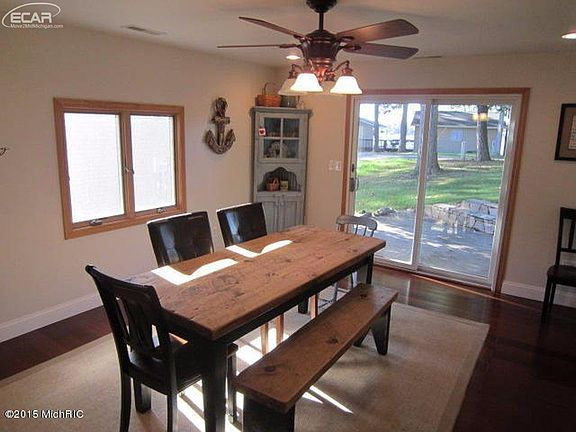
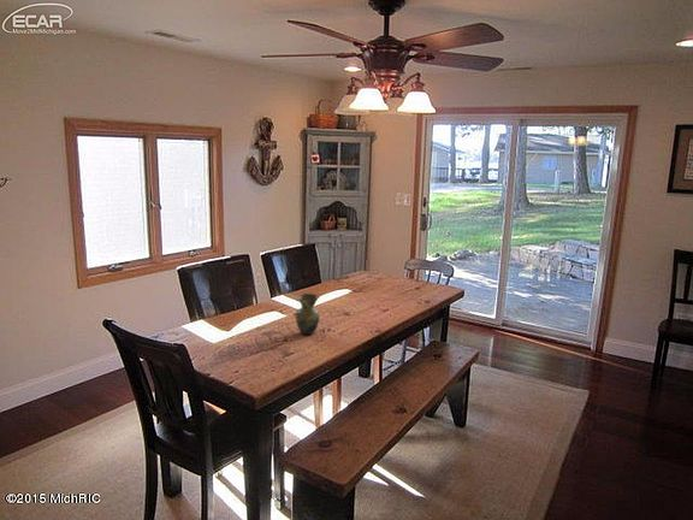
+ vase [295,292,321,336]
